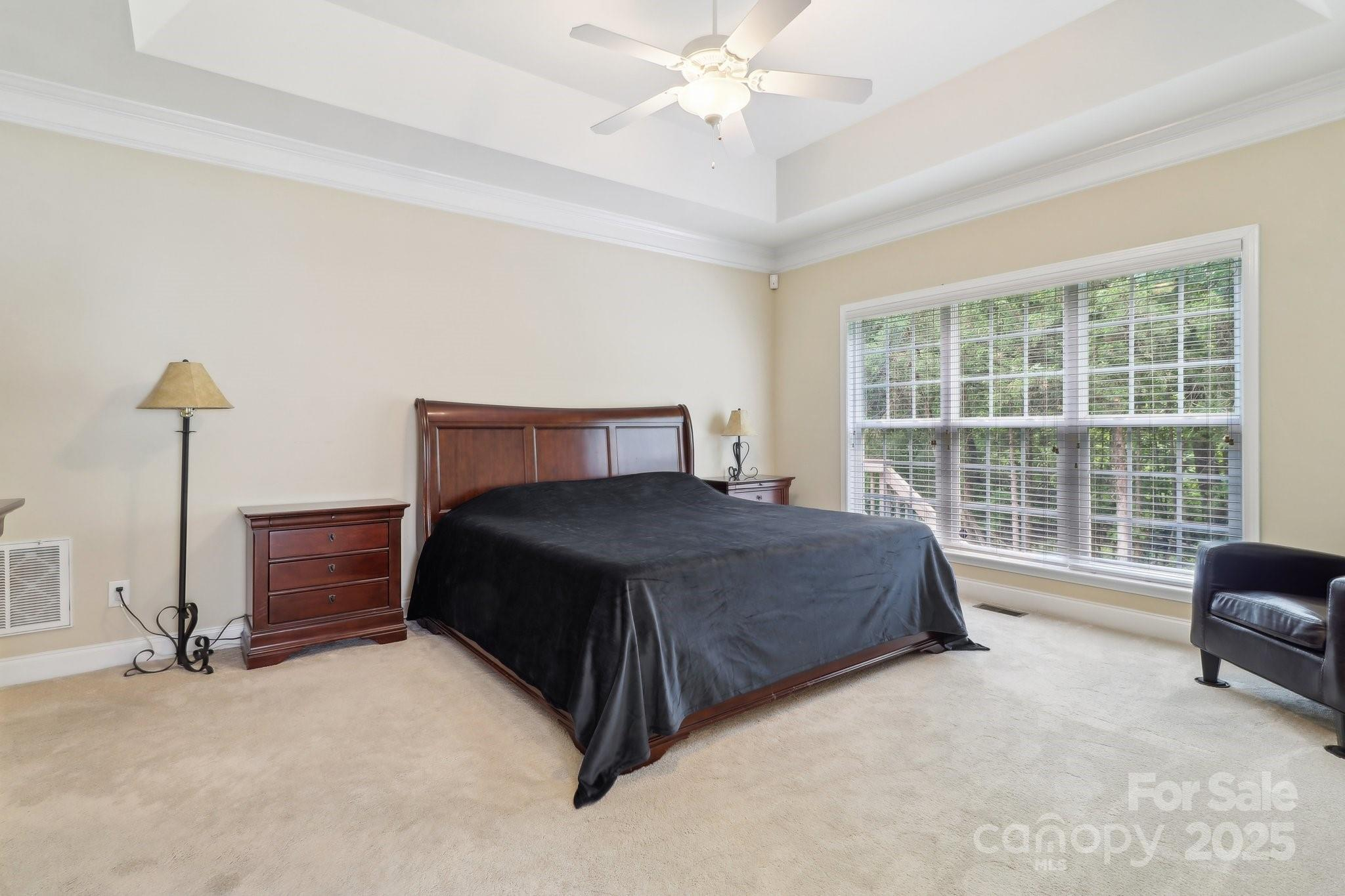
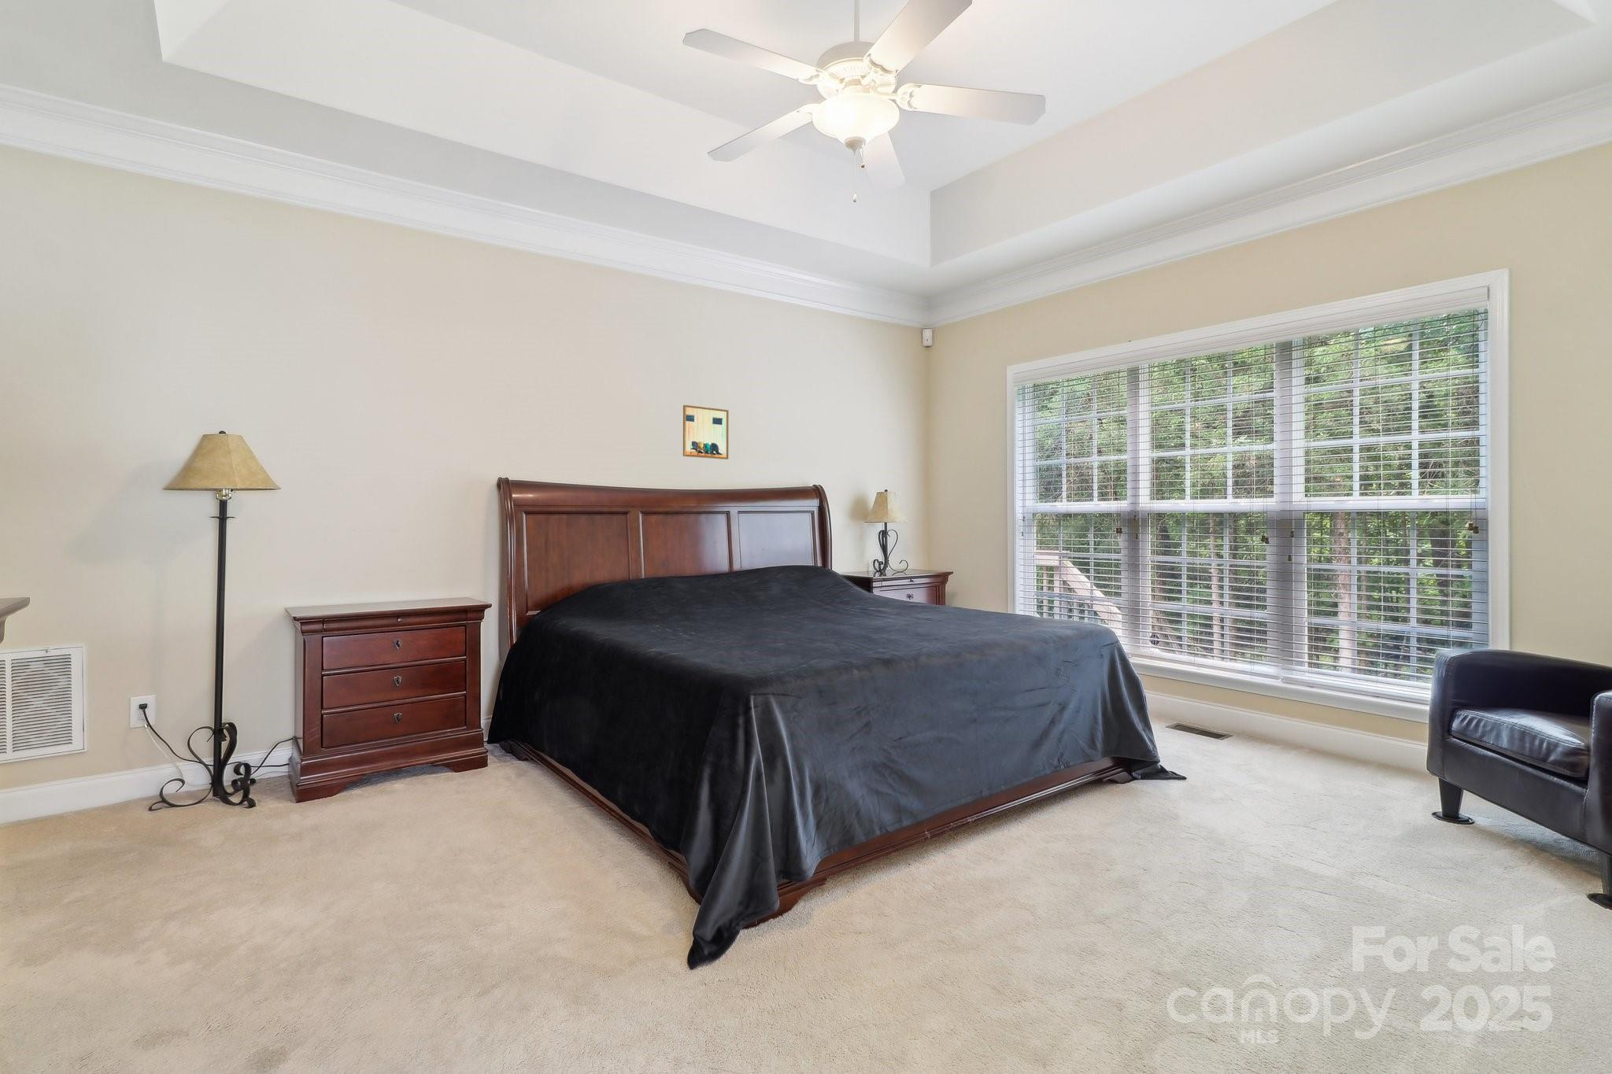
+ wall art [682,404,730,460]
